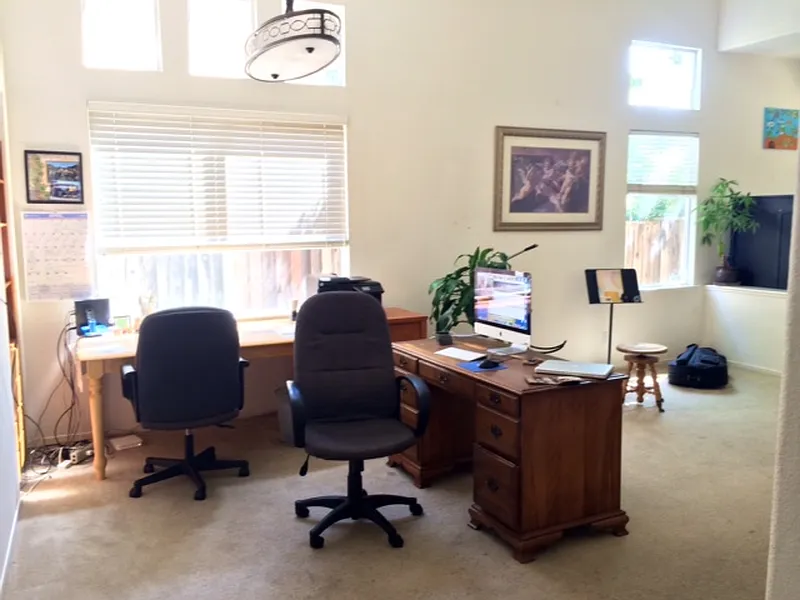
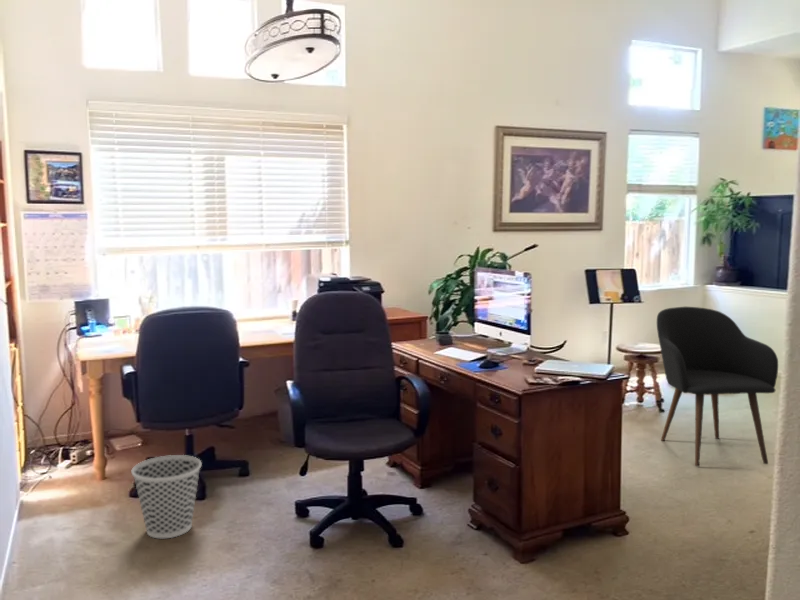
+ wastebasket [131,454,202,539]
+ armchair [656,306,779,467]
